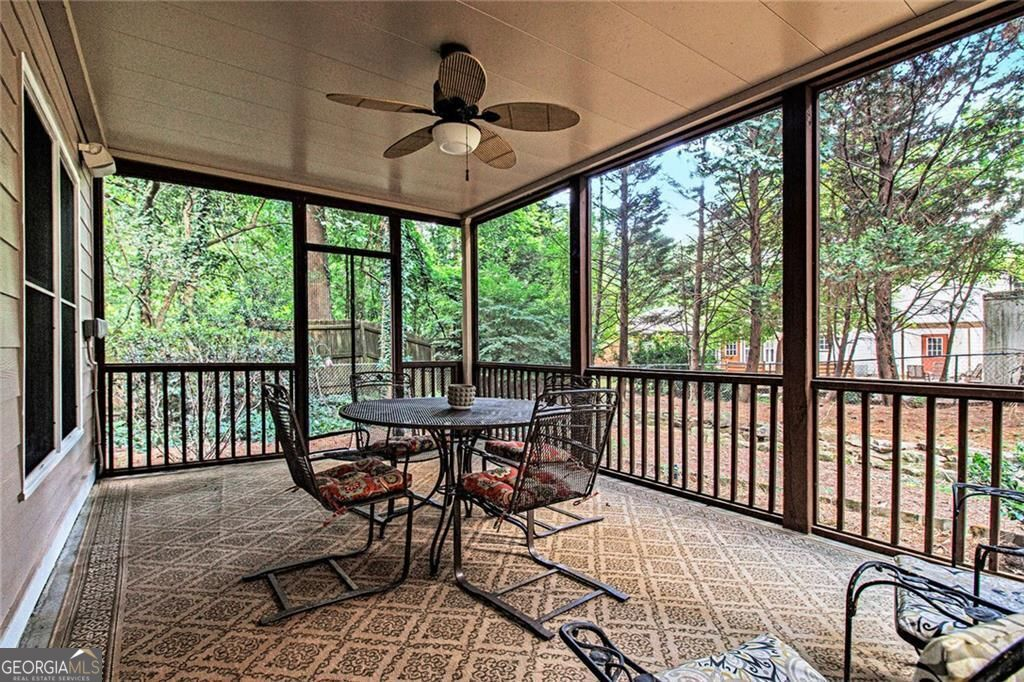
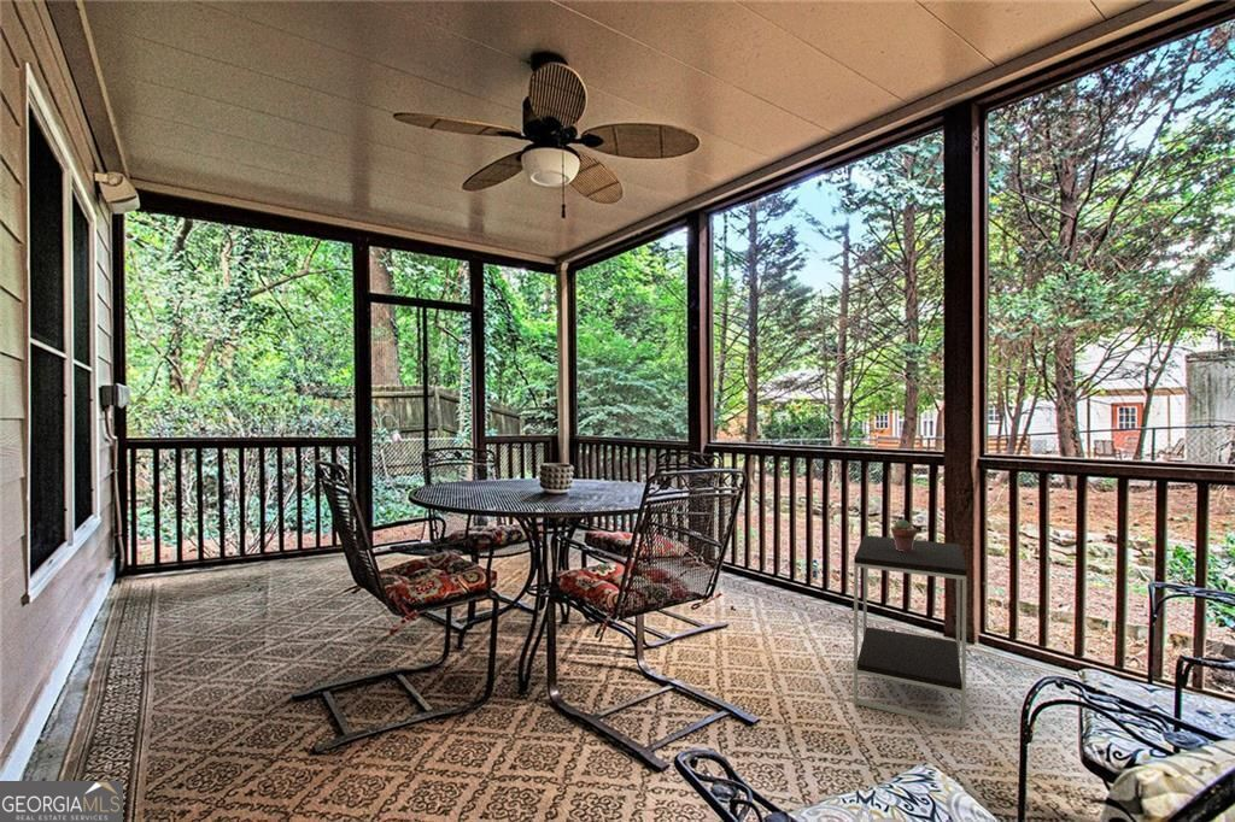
+ side table [853,534,967,729]
+ potted succulent [890,518,918,552]
